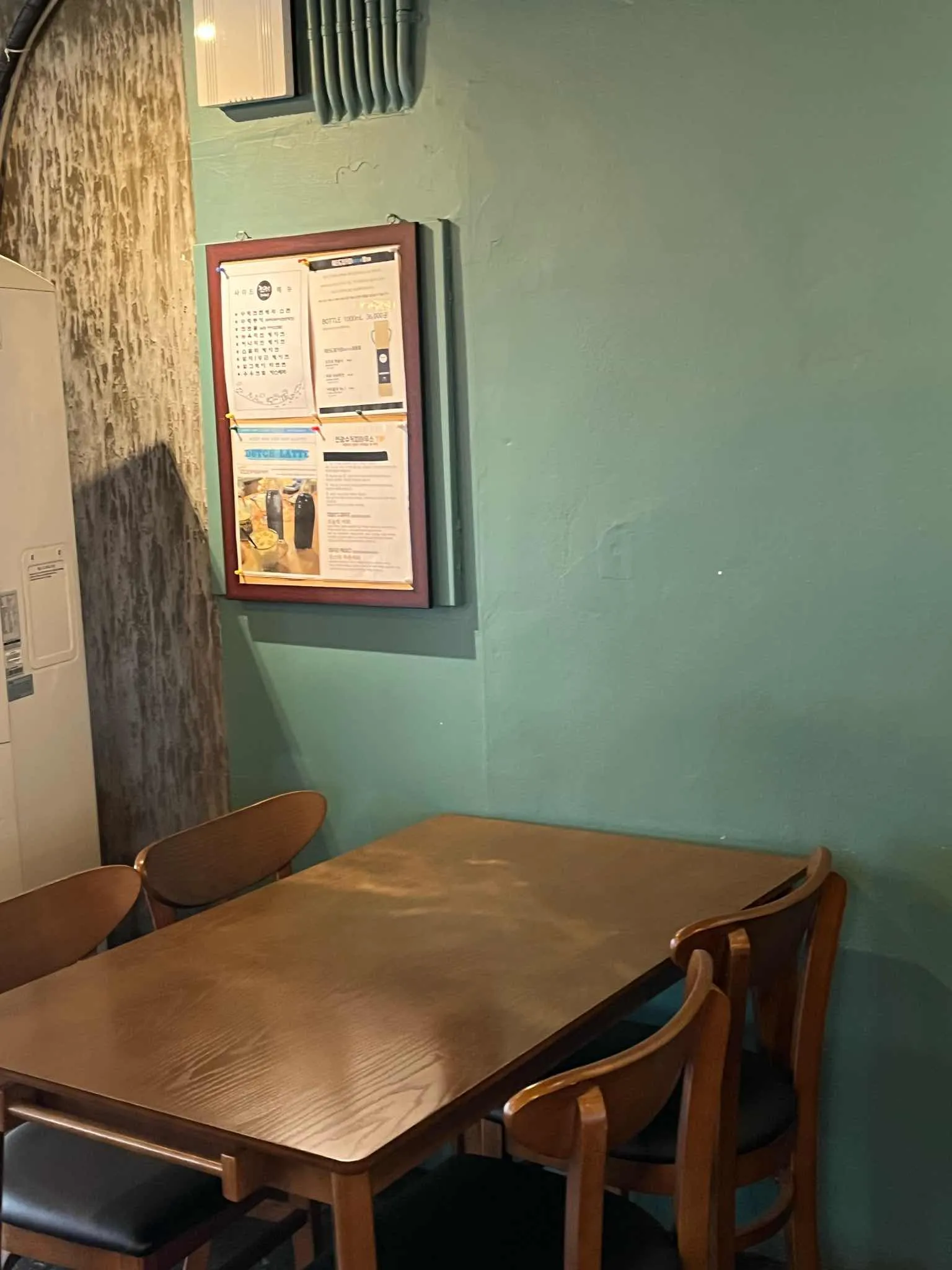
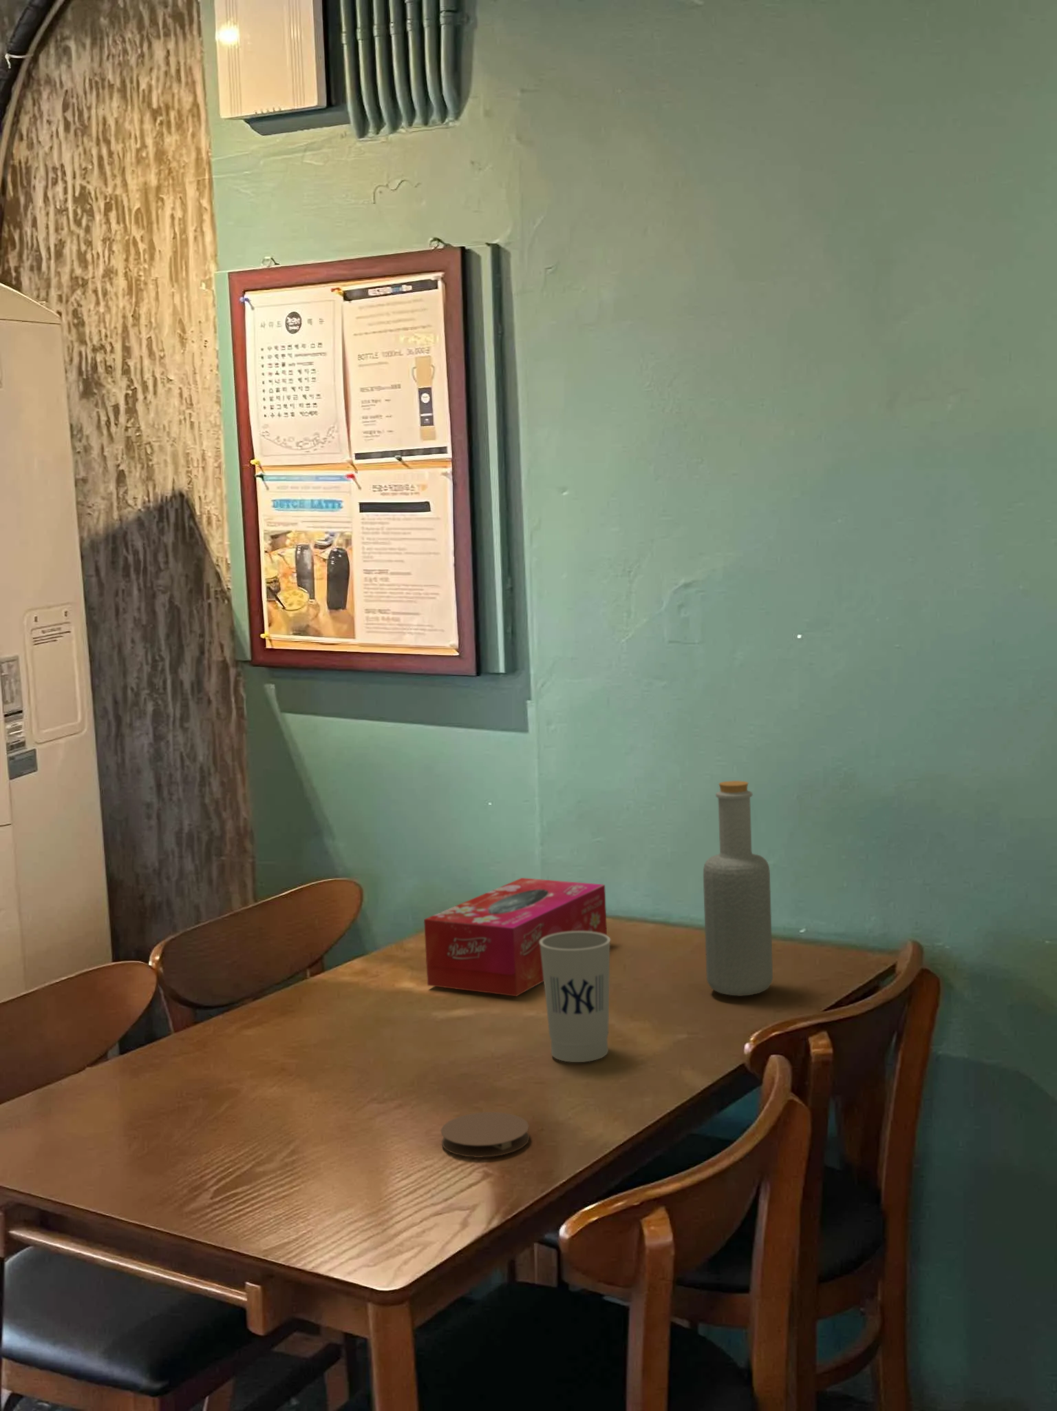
+ cup [540,931,611,1063]
+ tissue box [423,877,607,997]
+ coaster [441,1111,530,1158]
+ bottle [703,780,774,997]
